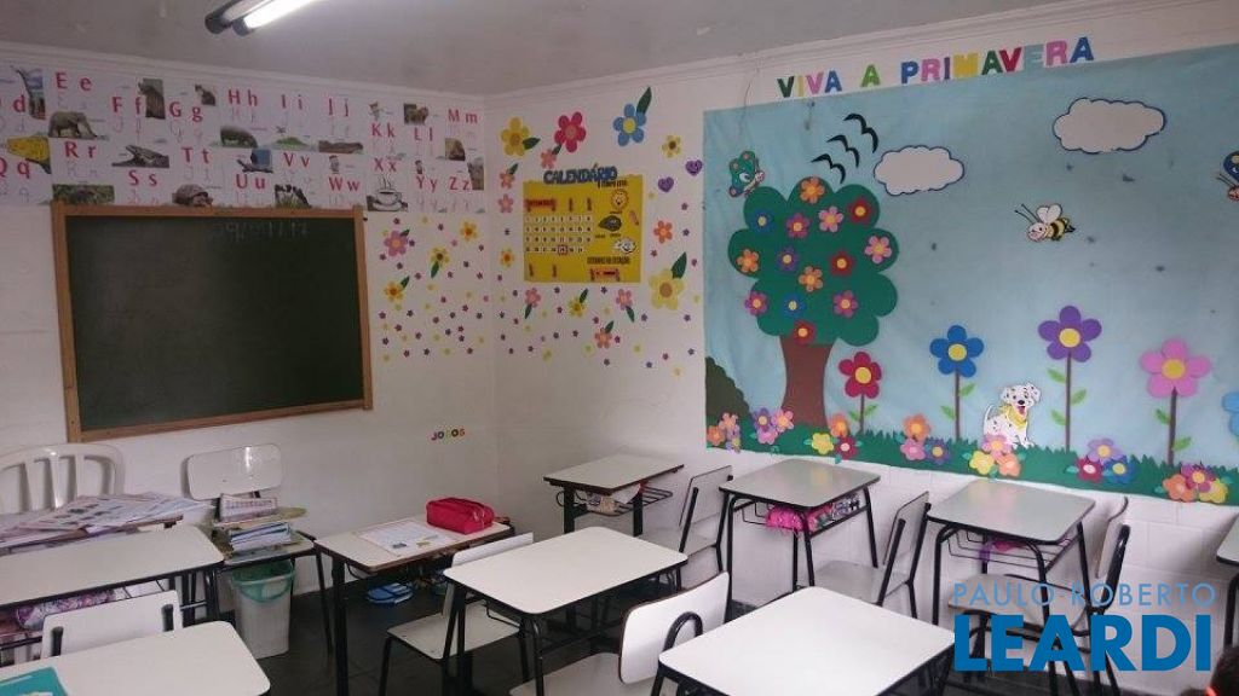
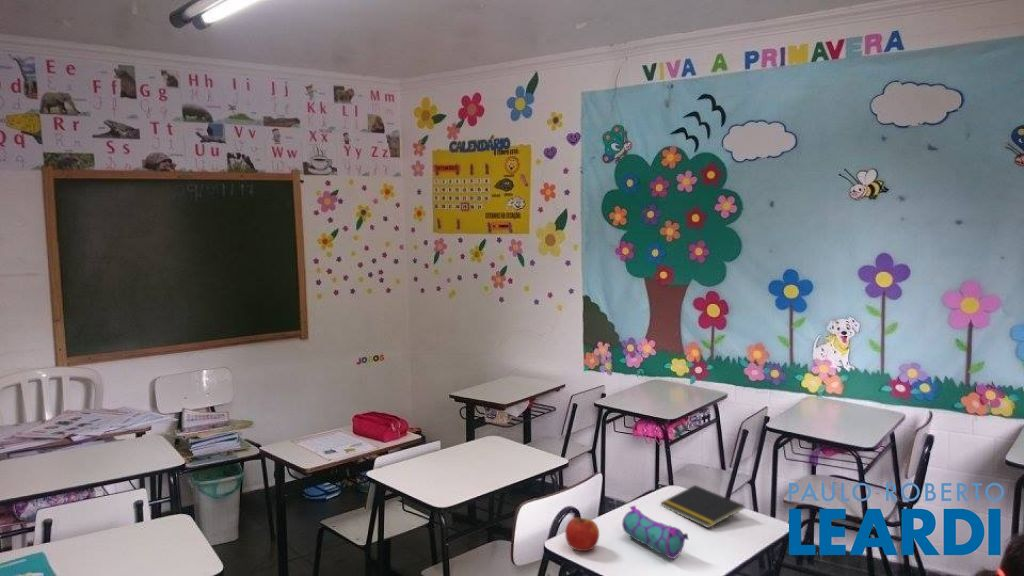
+ apple [564,516,600,552]
+ pencil case [621,505,689,560]
+ notepad [660,484,745,529]
